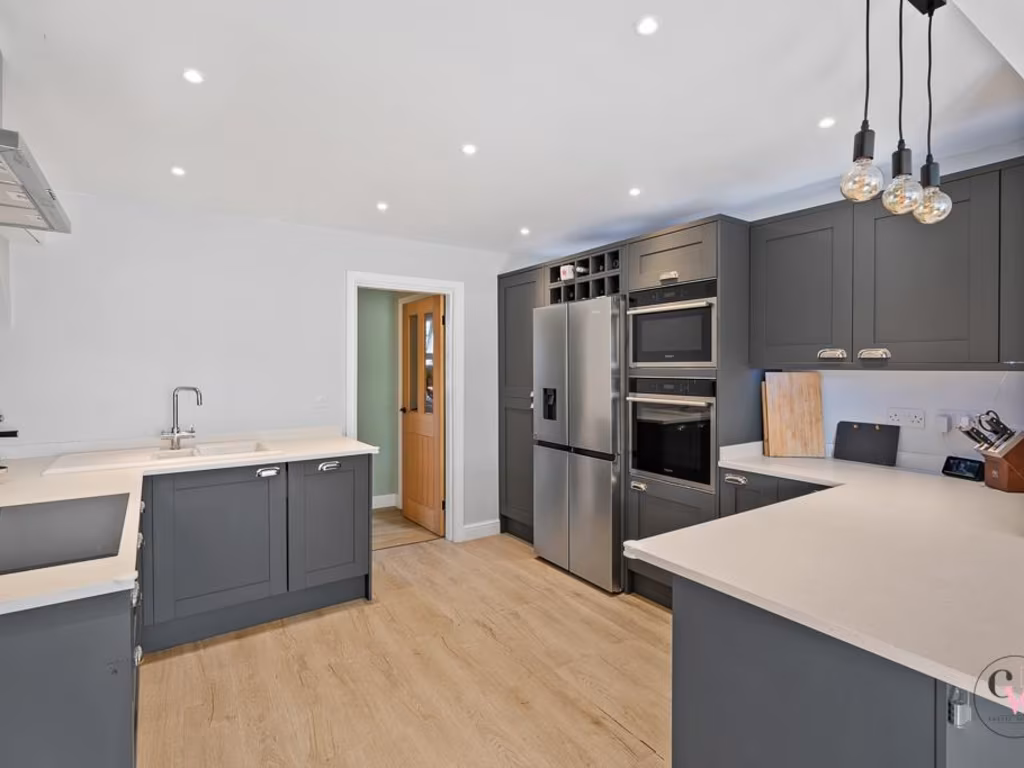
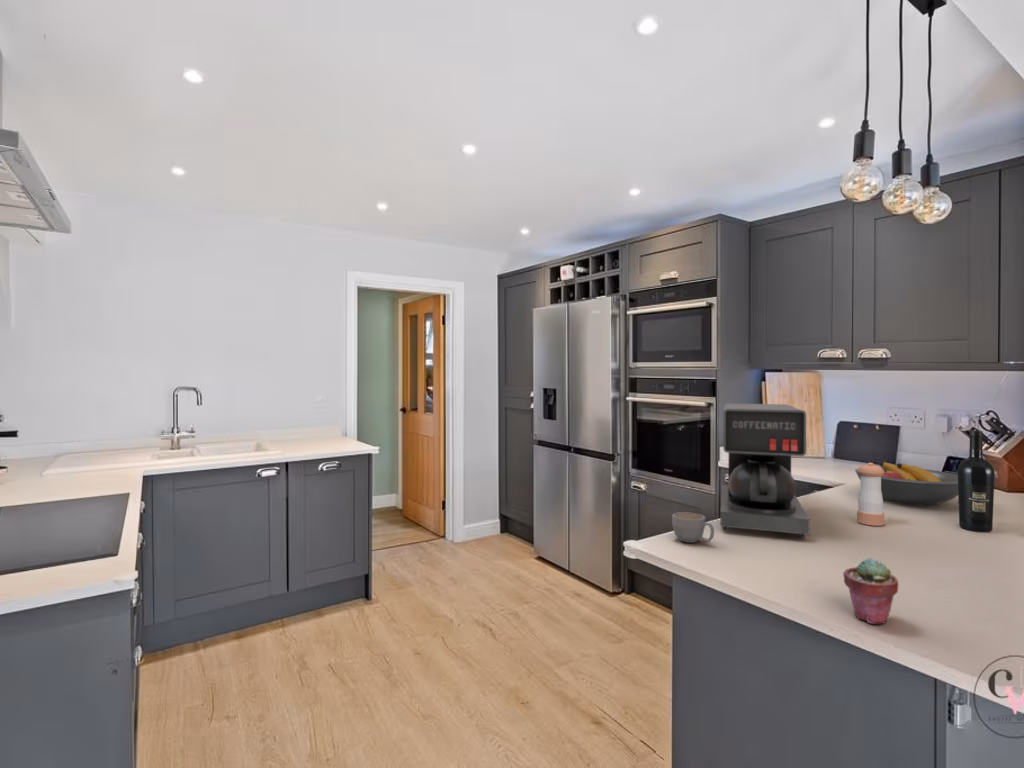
+ potted succulent [842,557,899,625]
+ wine bottle [957,430,996,533]
+ mug [671,511,715,544]
+ fruit bowl [854,461,958,506]
+ pepper shaker [856,462,885,527]
+ coffee maker [720,402,810,538]
